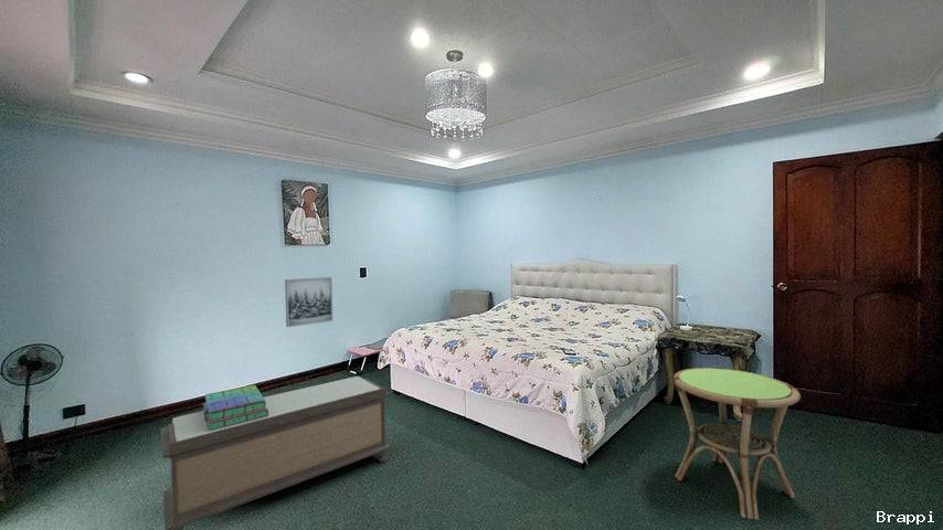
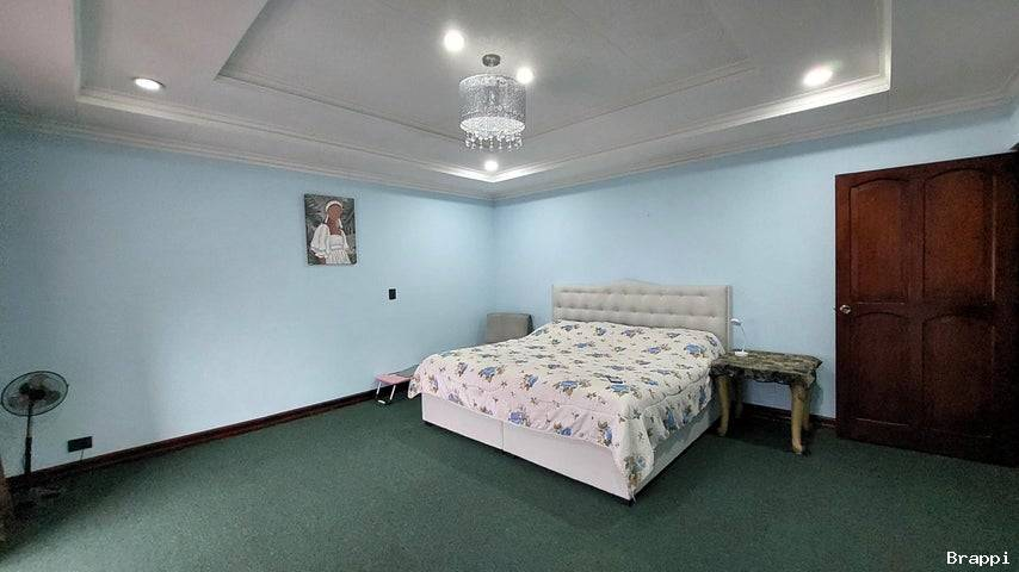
- wall art [284,276,333,328]
- bench [160,375,392,530]
- side table [672,367,802,521]
- stack of books [202,384,268,431]
